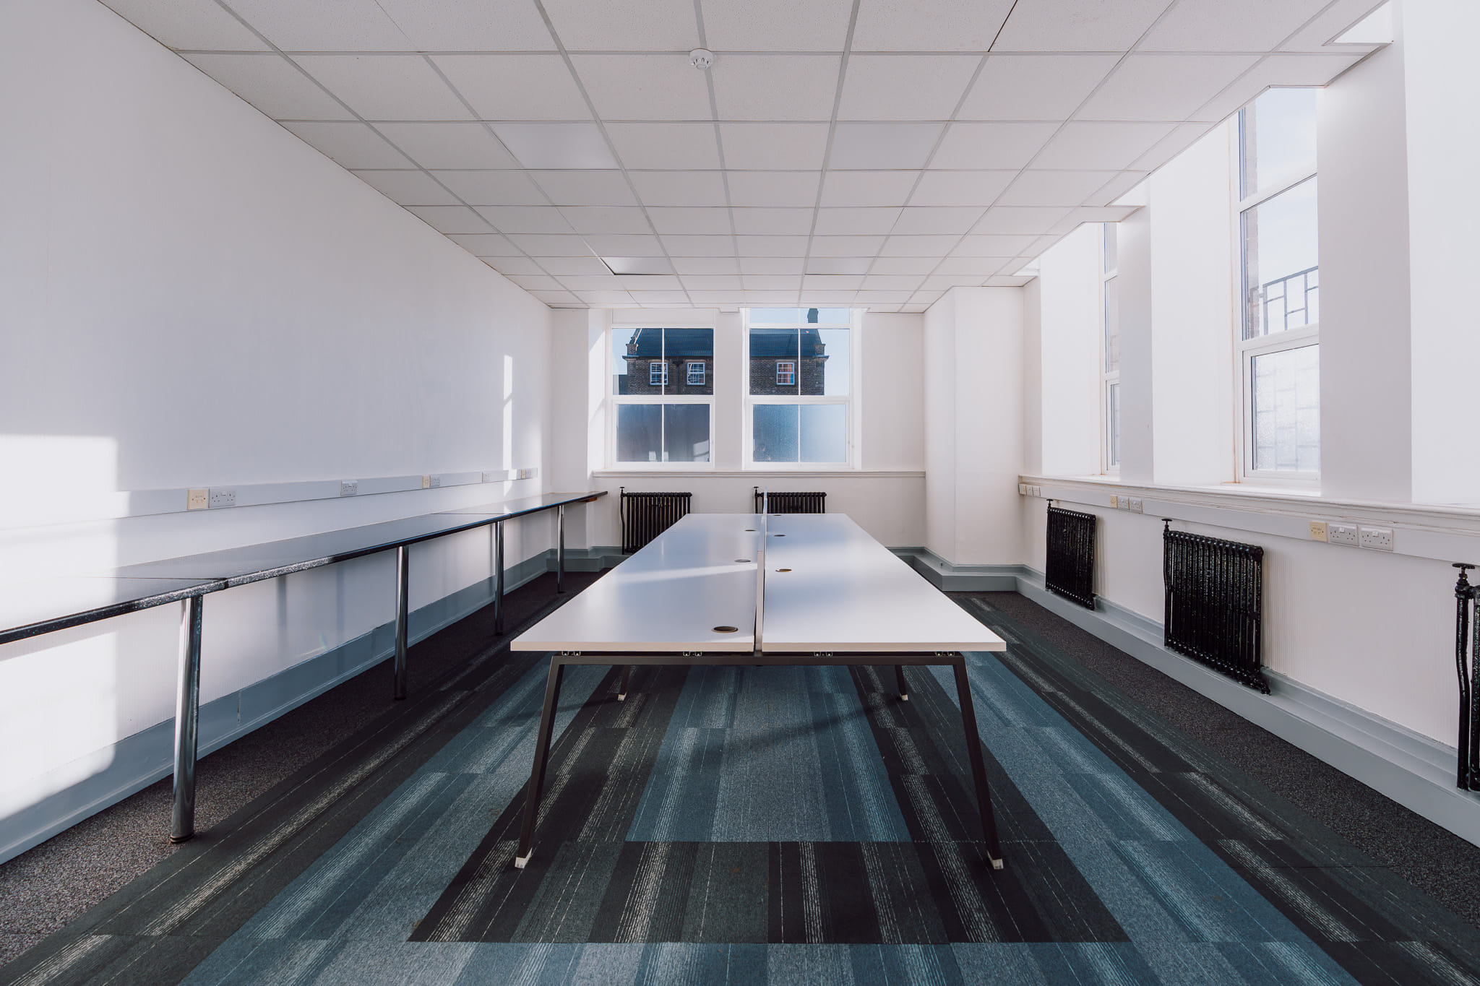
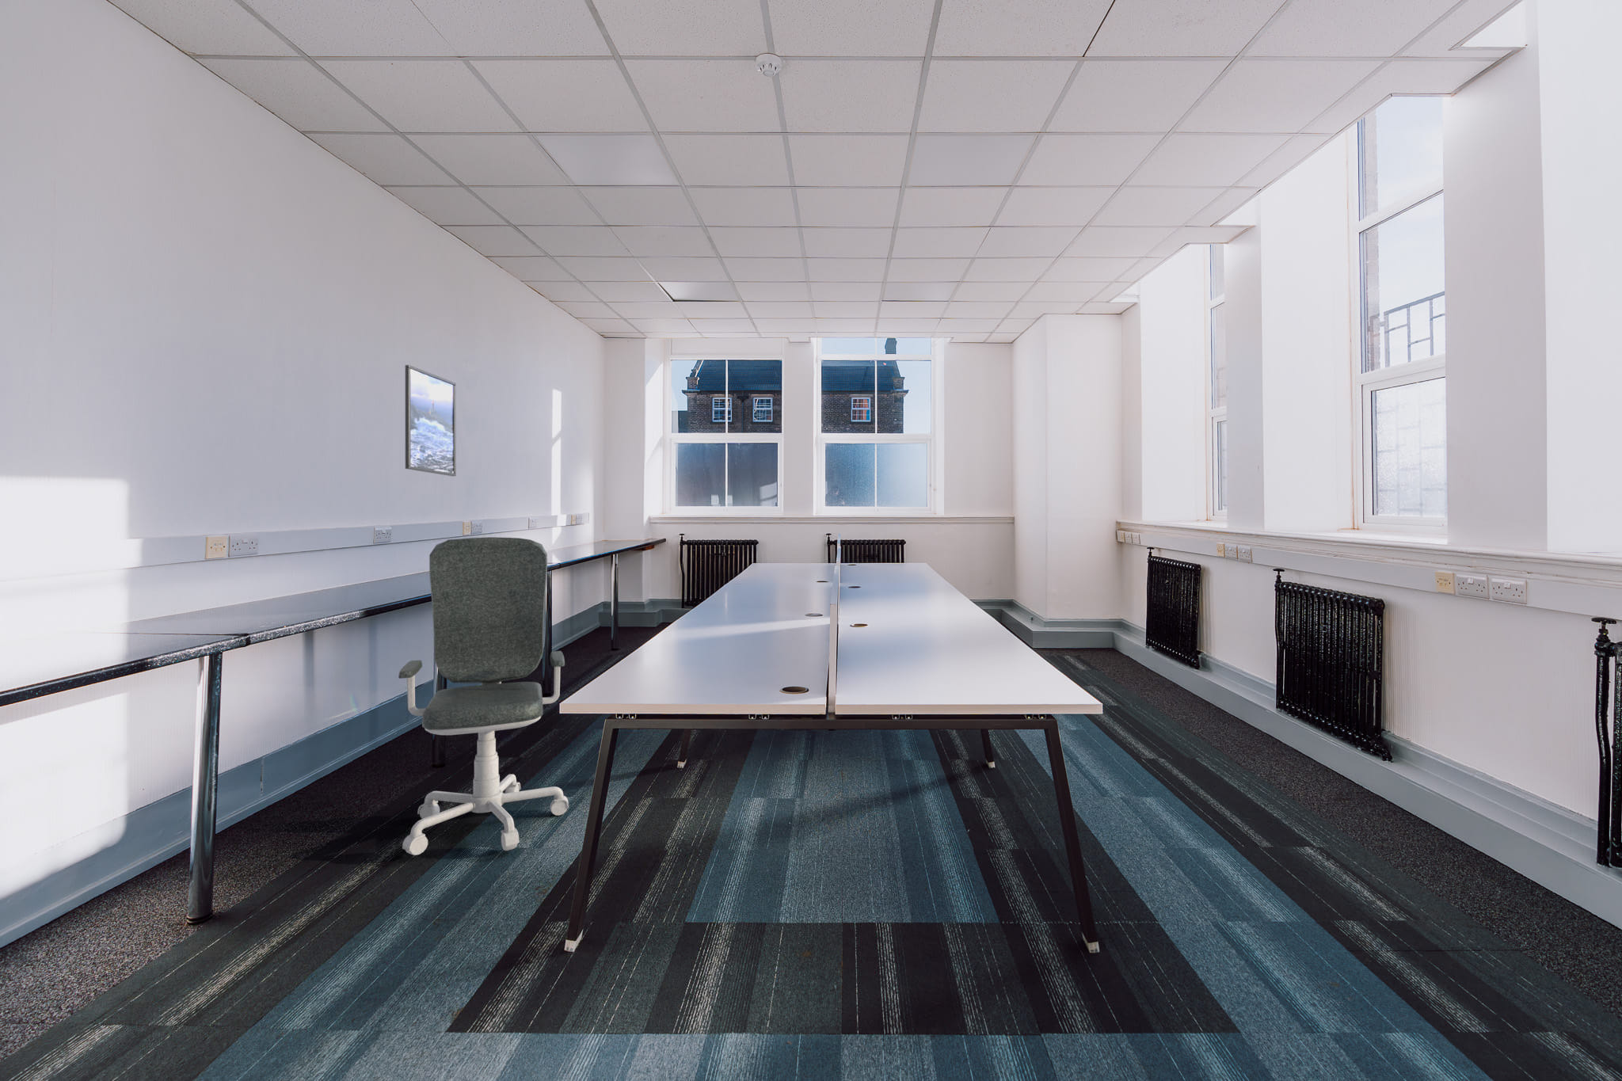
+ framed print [405,364,457,477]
+ office chair [398,536,569,857]
